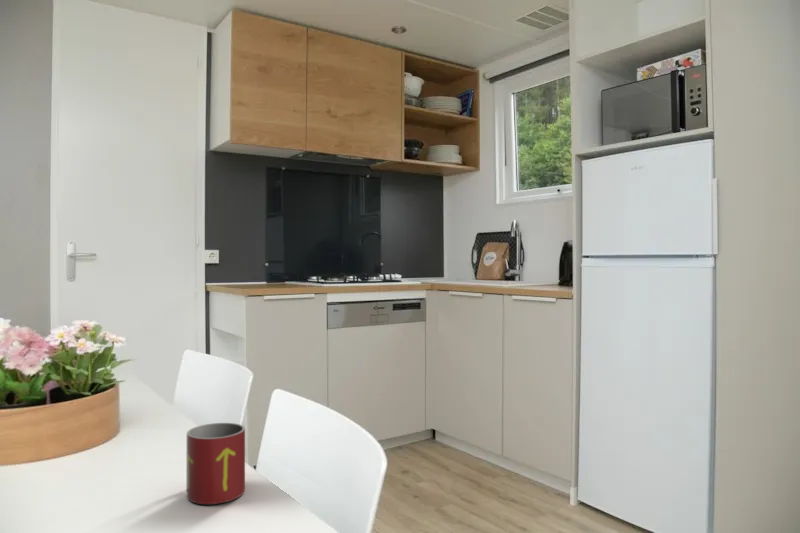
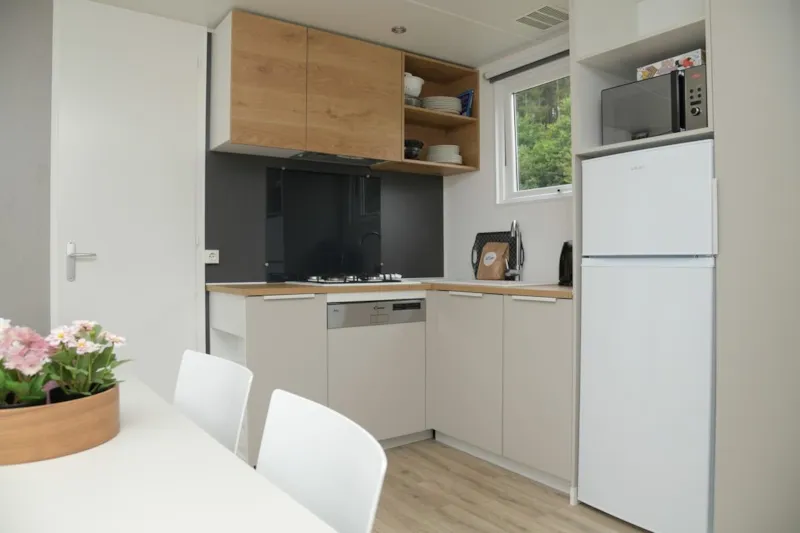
- mug [186,422,246,505]
